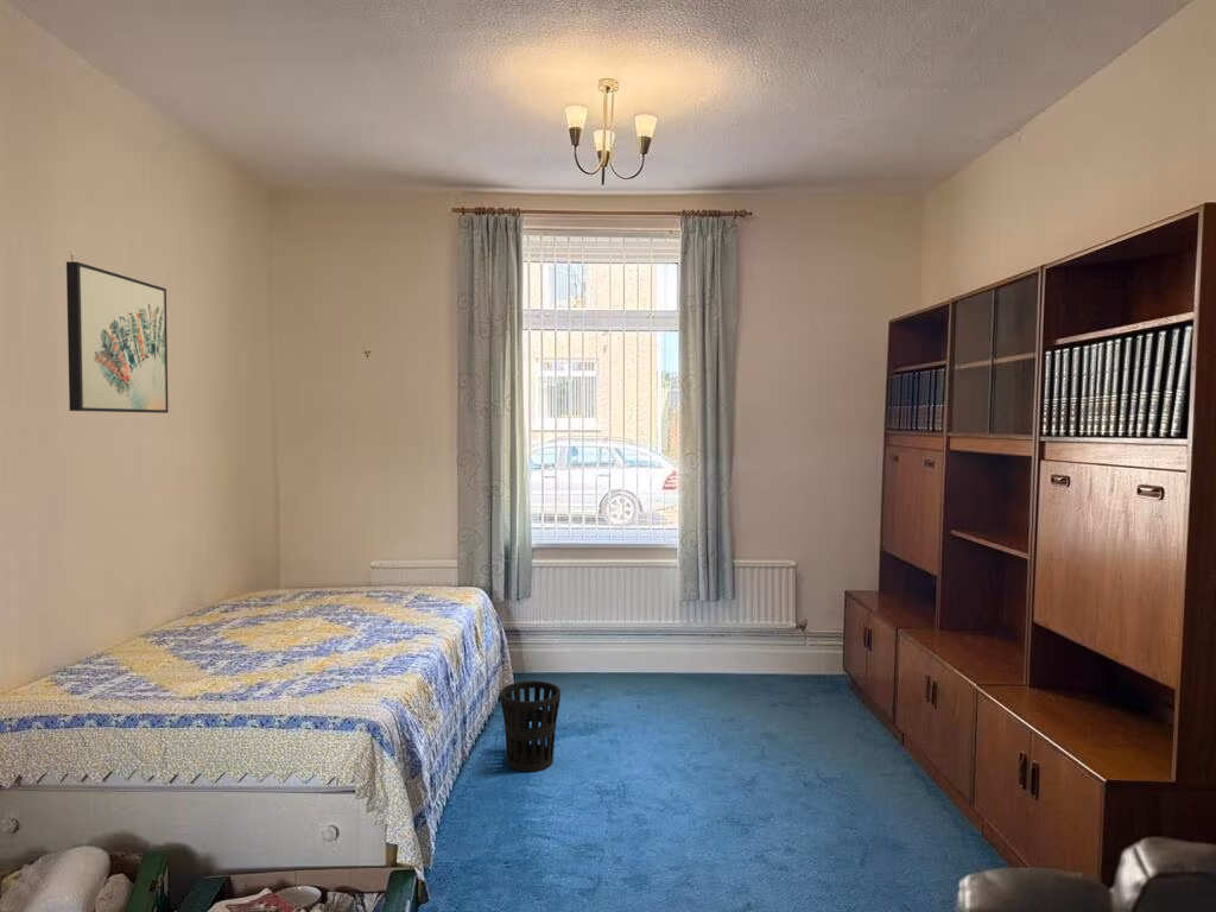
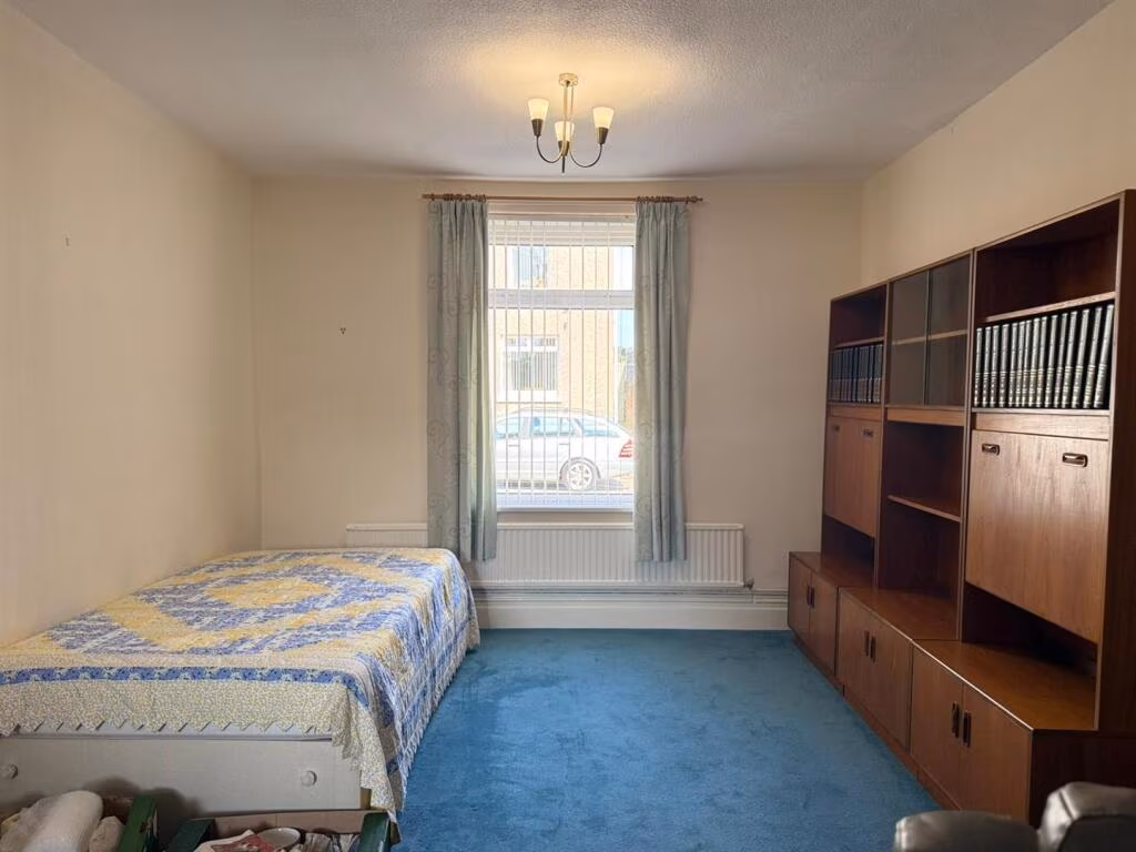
- wastebasket [499,679,562,773]
- wall art [65,260,170,414]
